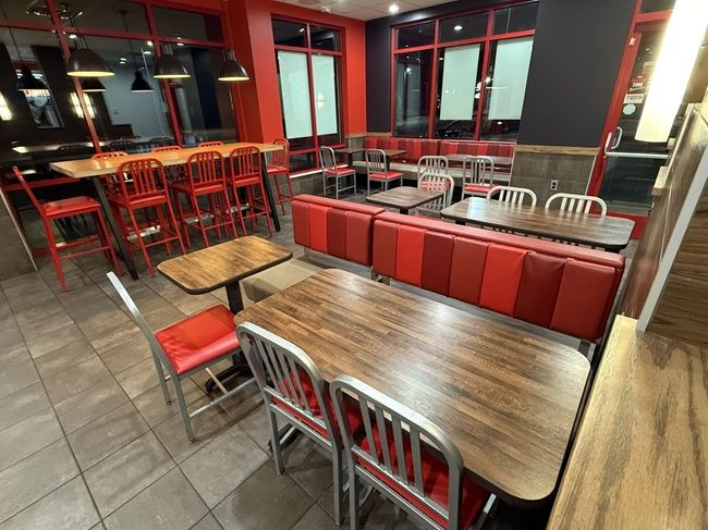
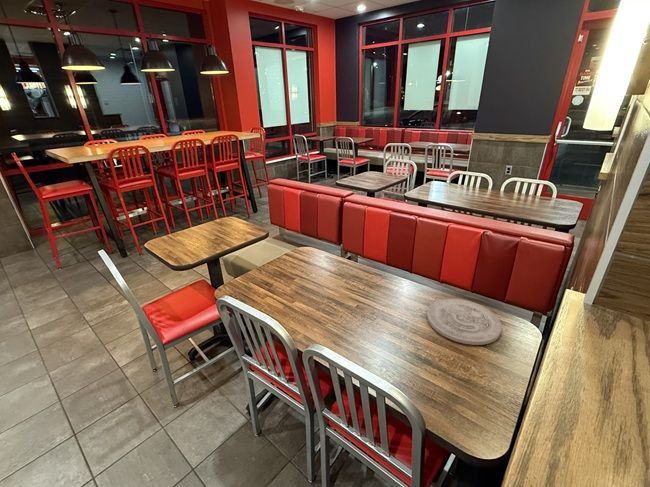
+ plate [426,298,503,346]
